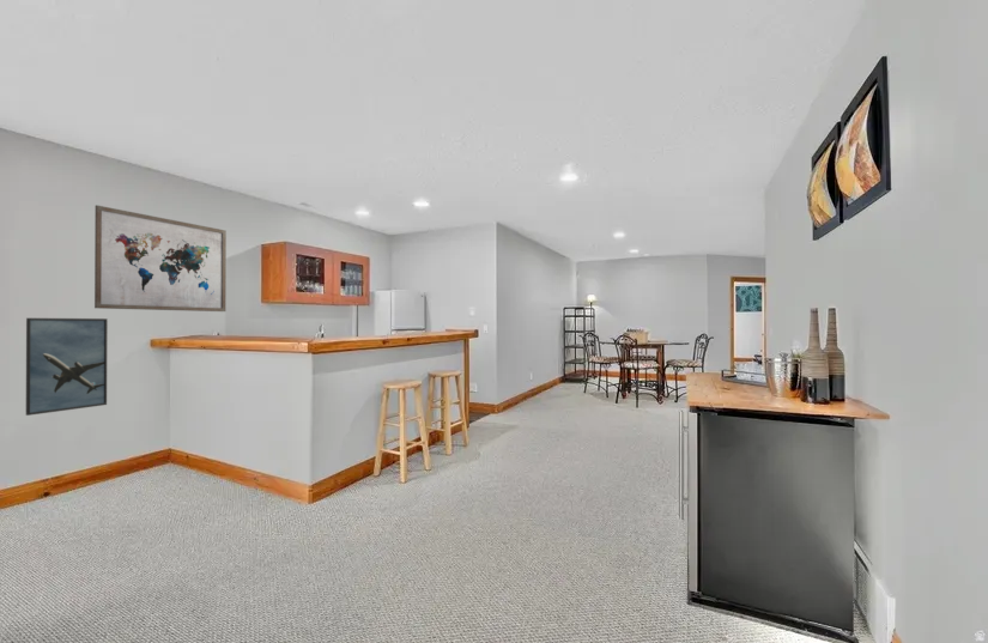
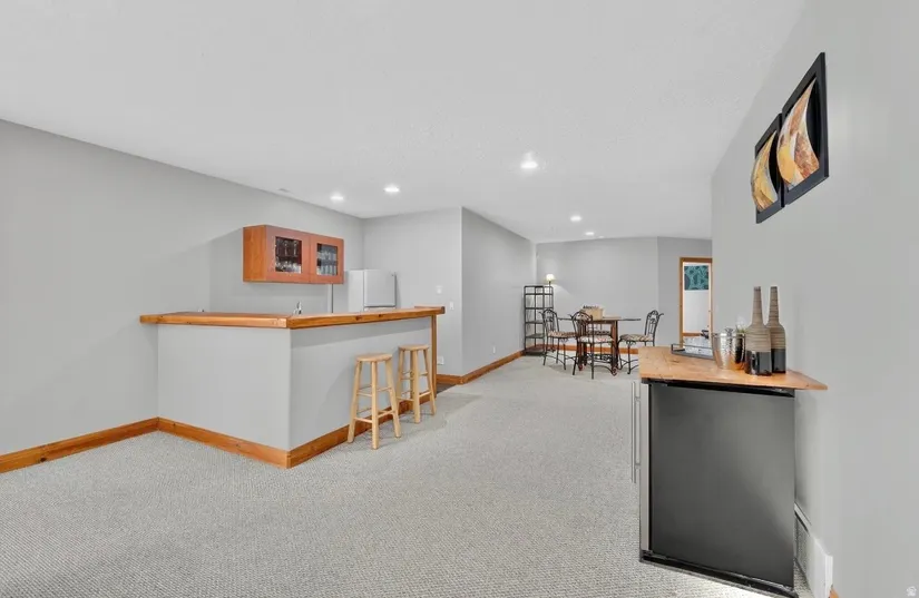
- wall art [93,205,228,313]
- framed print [25,317,109,417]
